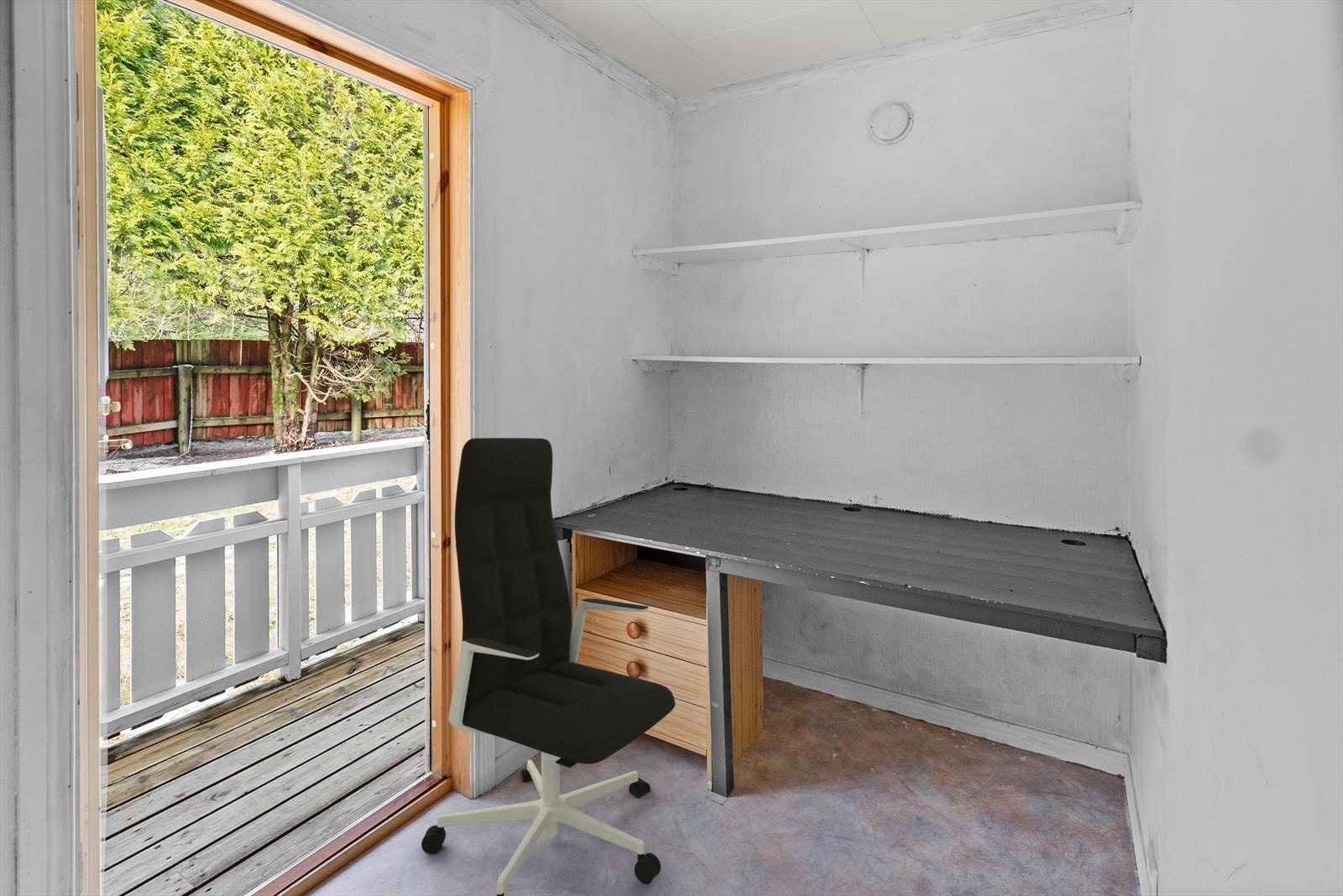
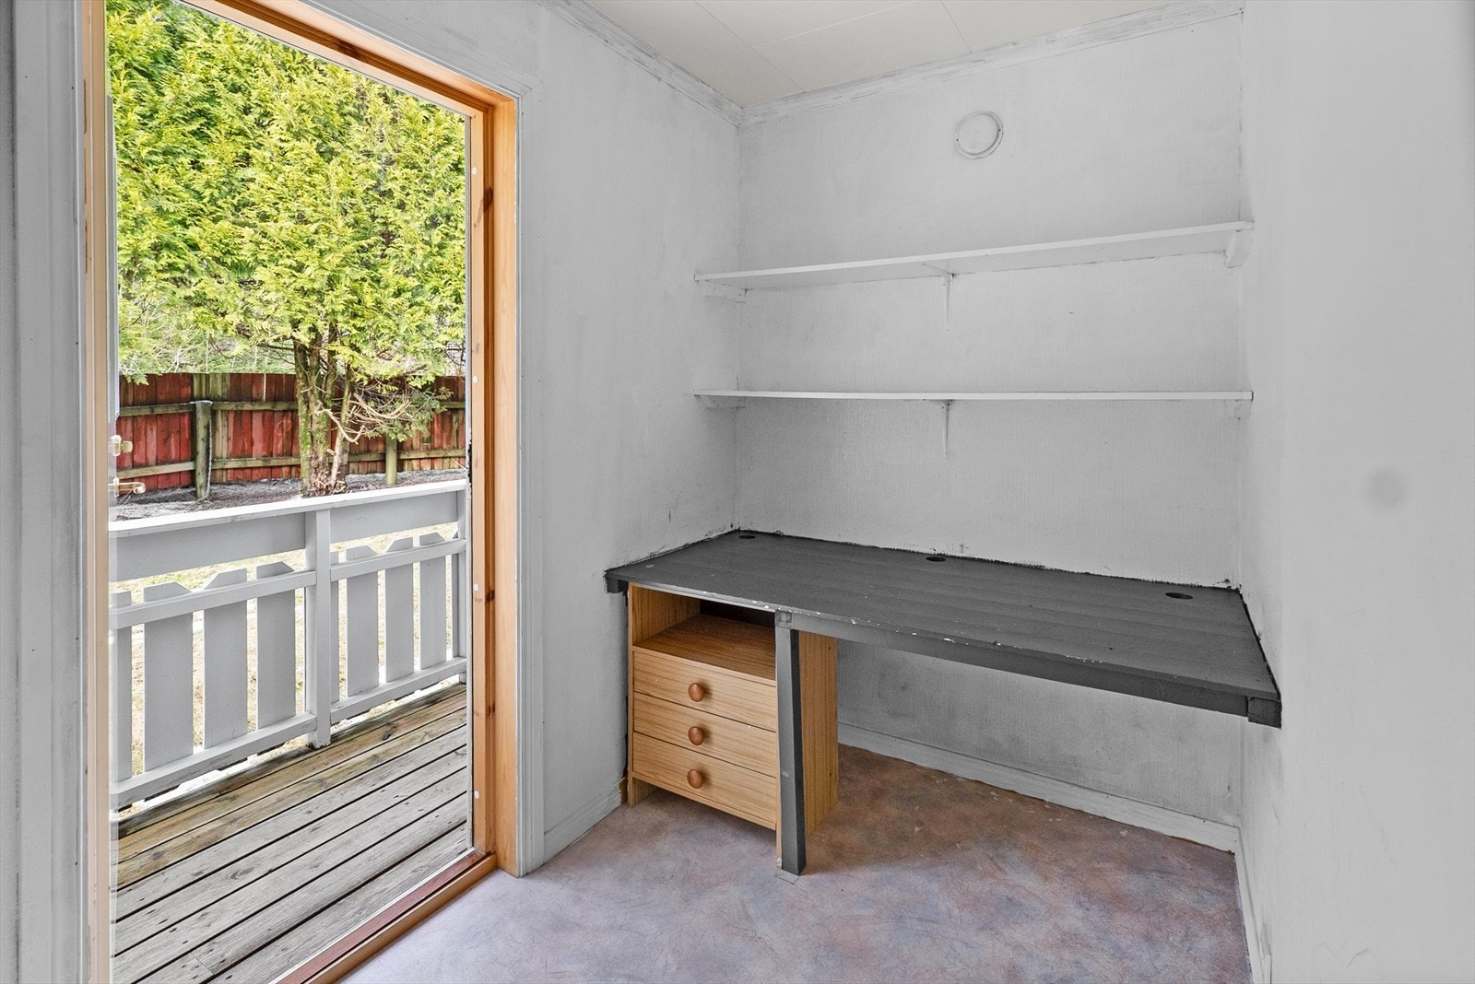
- office chair [421,437,677,896]
